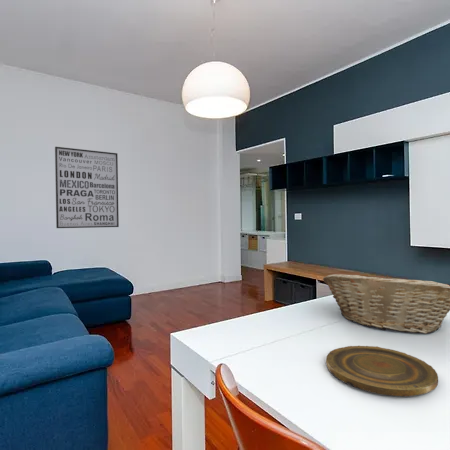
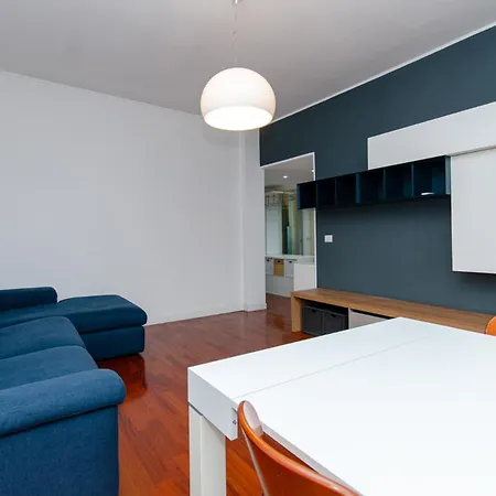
- wall art [54,146,120,229]
- plate [325,345,439,398]
- fruit basket [322,273,450,335]
